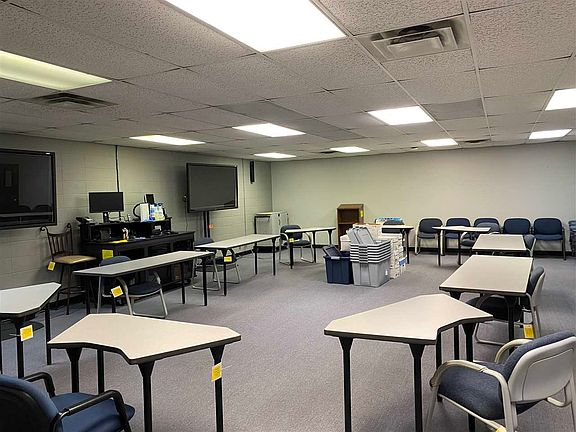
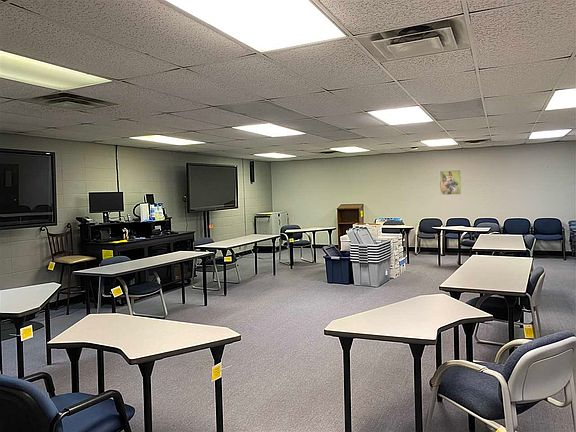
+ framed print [439,169,462,196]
